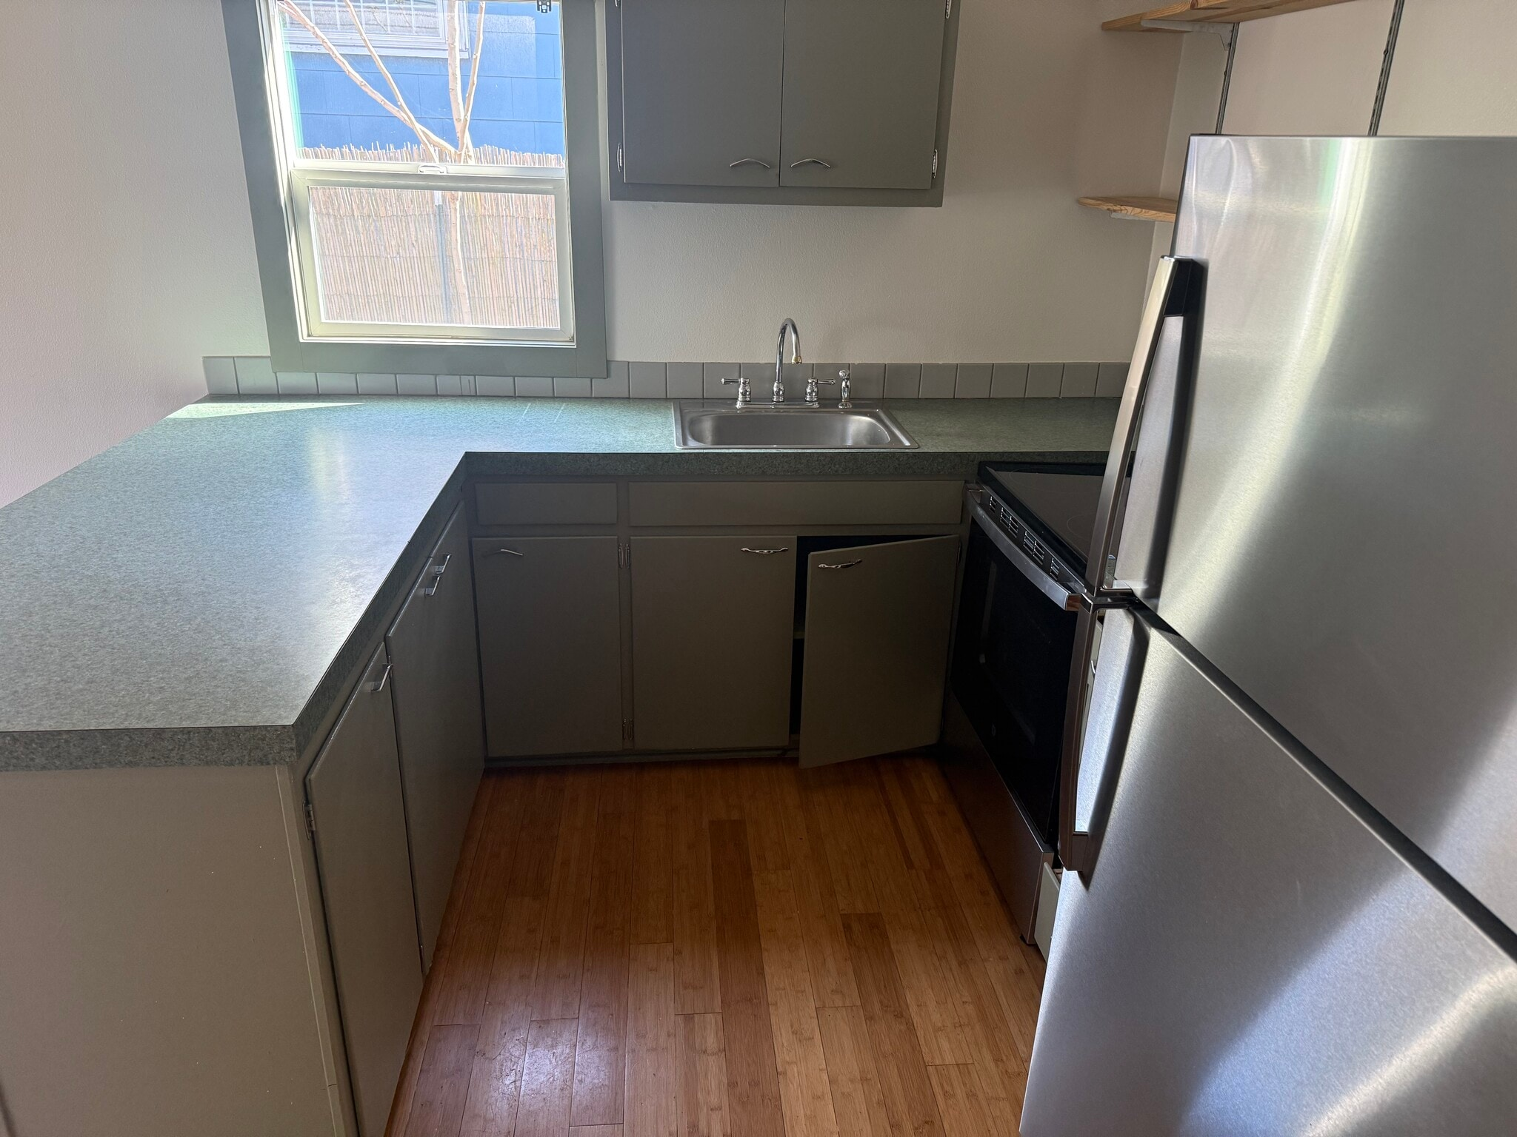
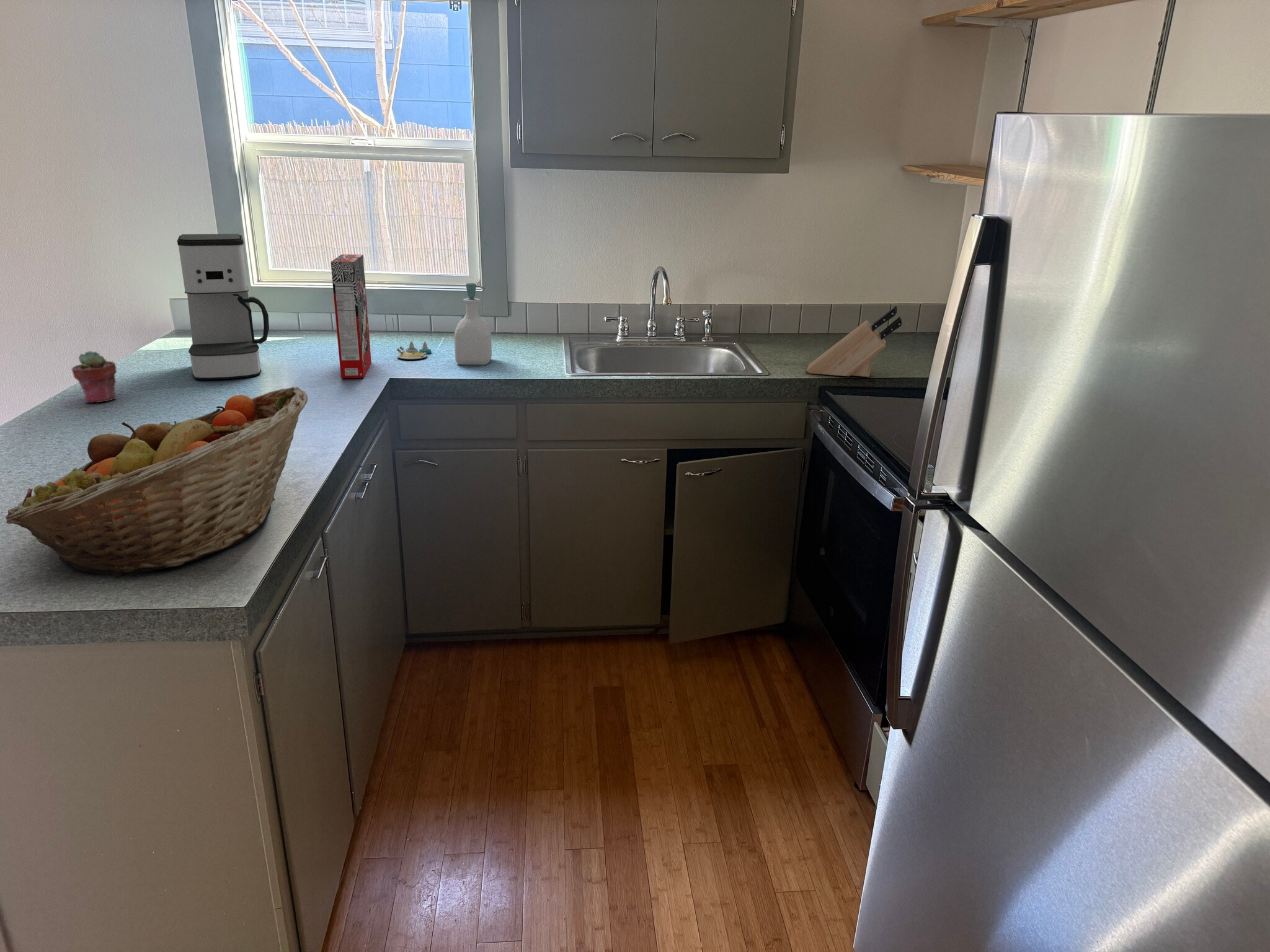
+ knife block [806,306,902,377]
+ cereal box [330,254,372,379]
+ salt and pepper shaker set [396,340,432,360]
+ potted succulent [71,350,117,403]
+ coffee maker [177,233,270,380]
+ soap bottle [454,283,492,366]
+ fruit basket [4,387,308,578]
